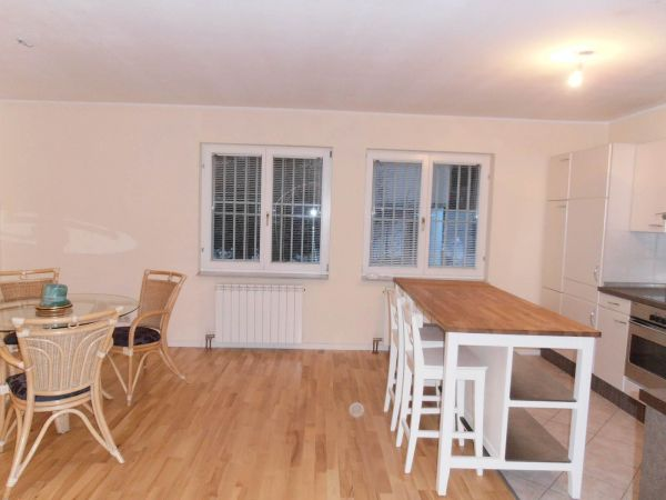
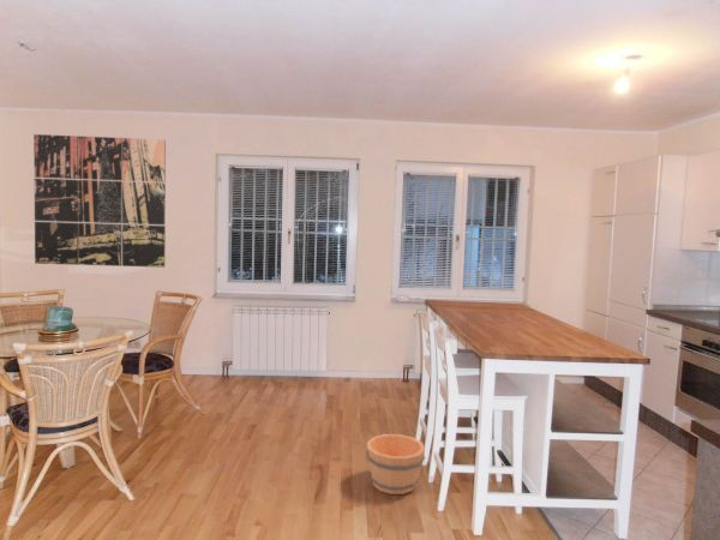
+ bucket [365,433,426,496]
+ wall art [32,133,167,269]
